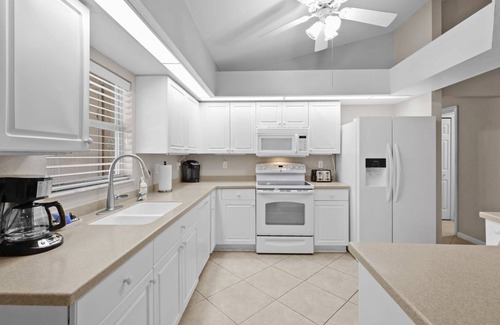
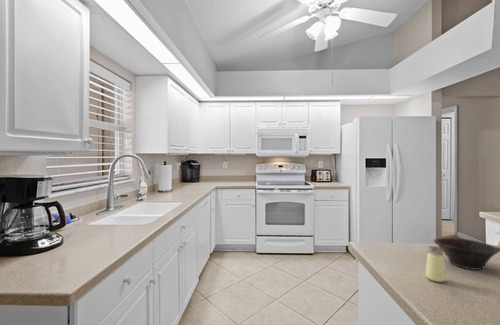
+ bowl [433,237,500,271]
+ saltshaker [425,245,447,283]
